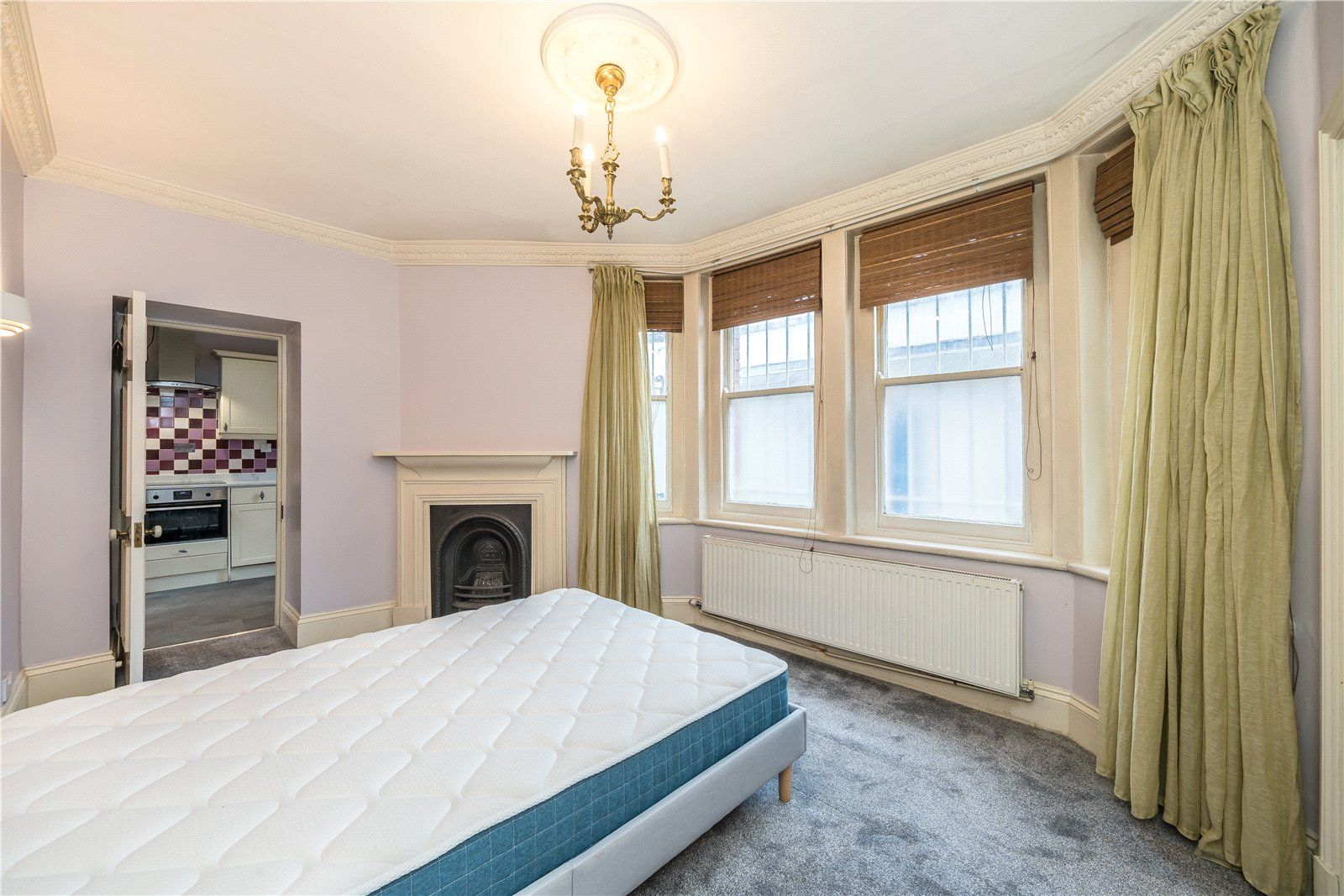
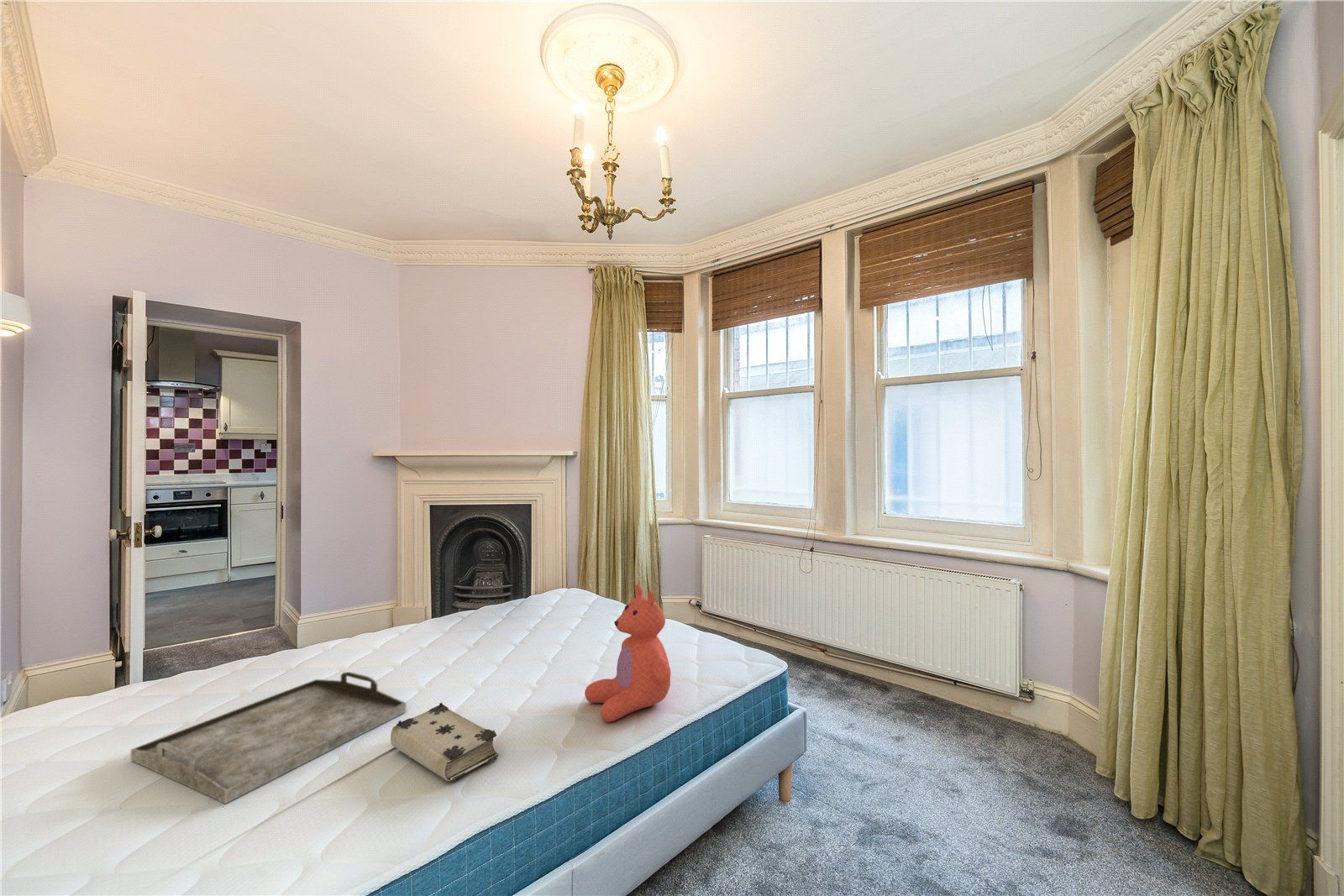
+ book [390,702,500,783]
+ teddy bear [584,583,672,723]
+ serving tray [130,671,407,804]
